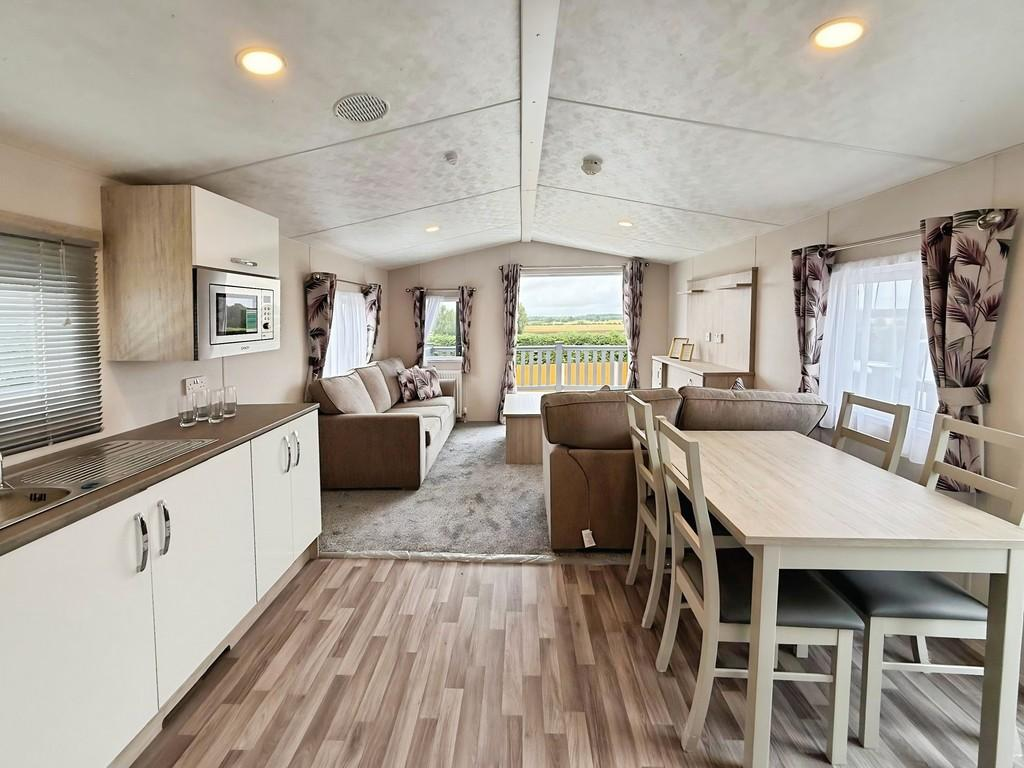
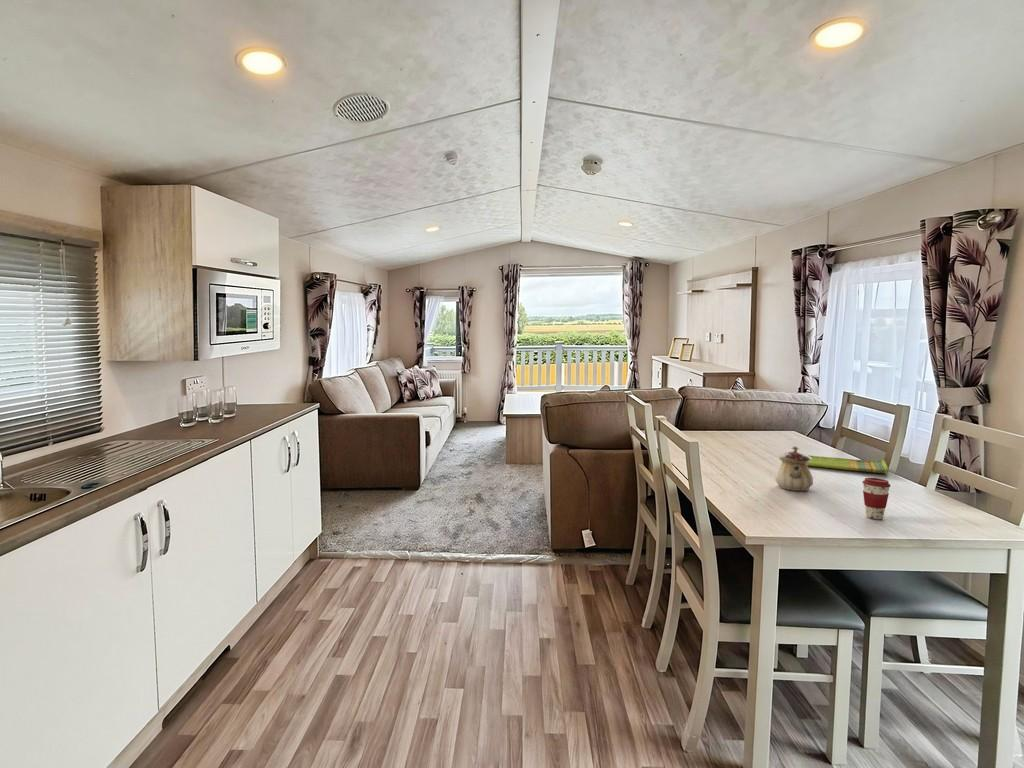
+ teapot [774,445,814,492]
+ dish towel [806,454,889,474]
+ coffee cup [861,477,892,520]
